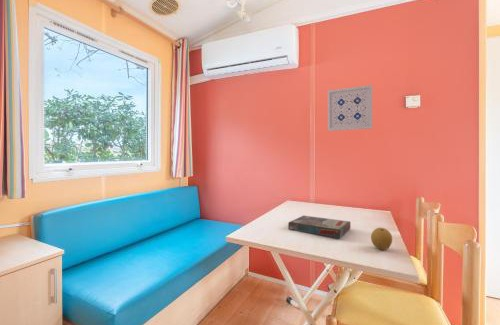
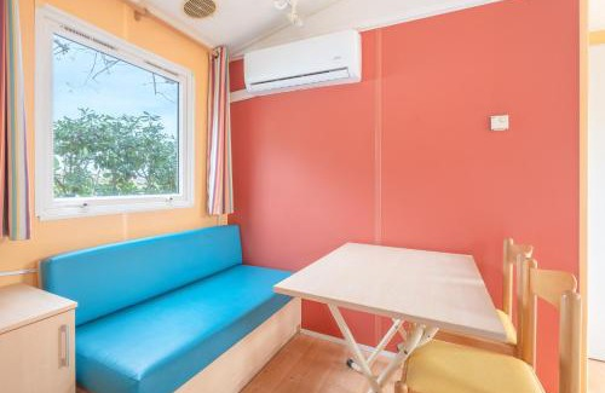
- fruit [370,227,393,251]
- wall art [327,84,373,132]
- board game [287,215,351,239]
